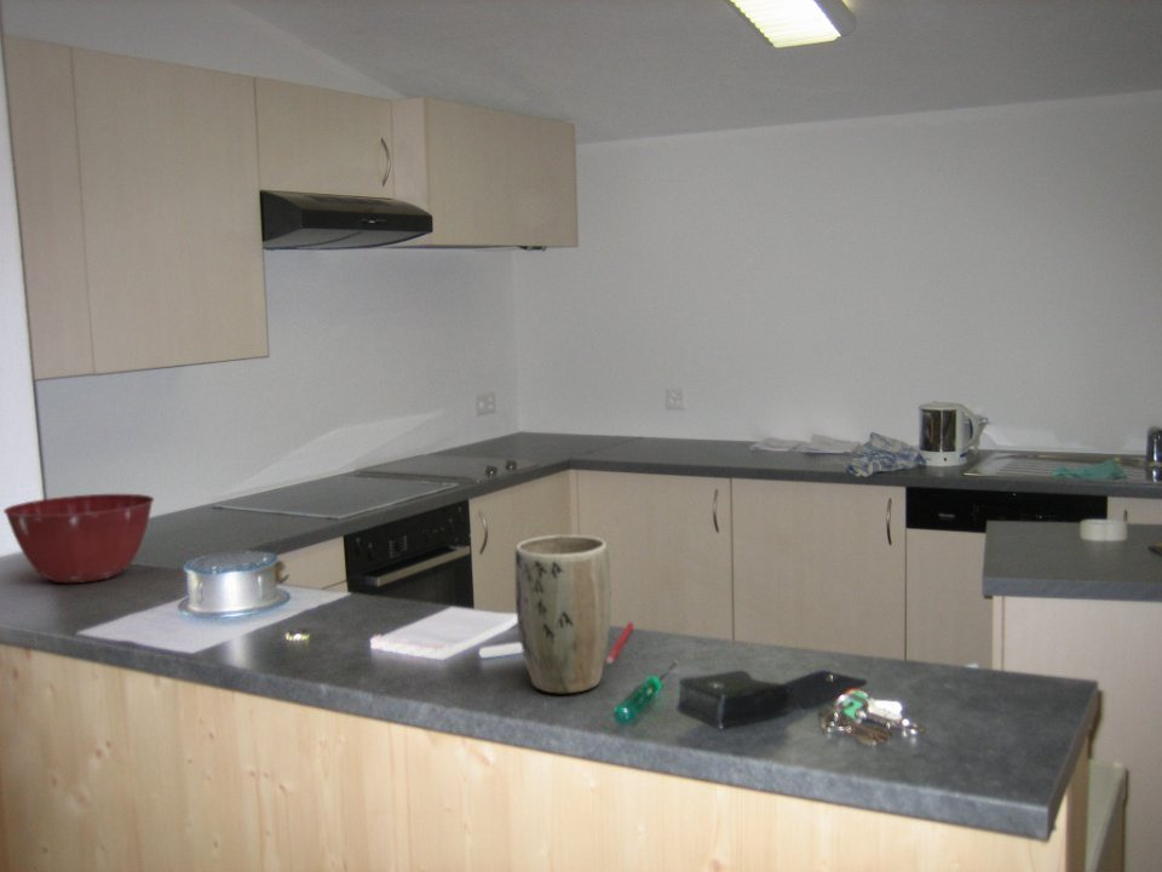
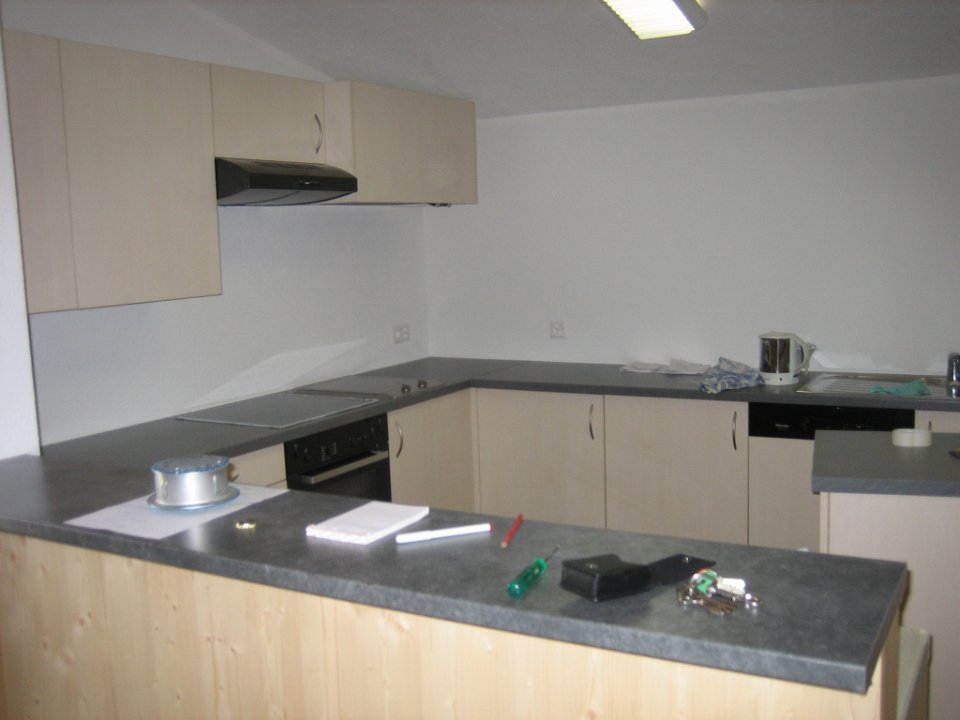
- plant pot [514,534,611,694]
- mixing bowl [2,493,155,584]
